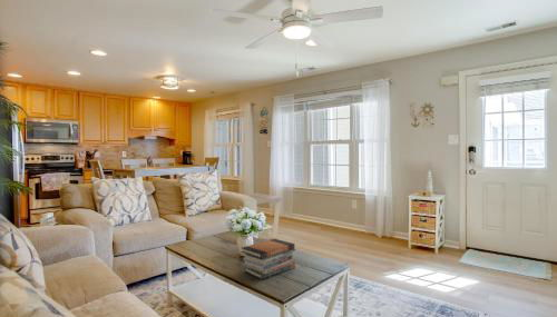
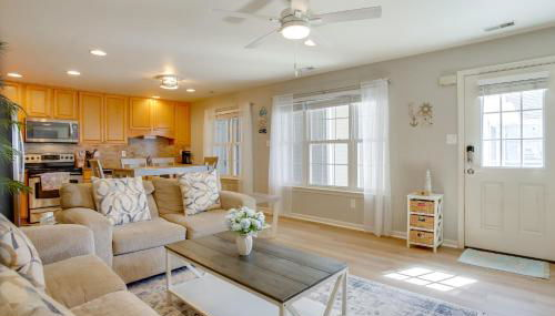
- book stack [241,238,296,280]
